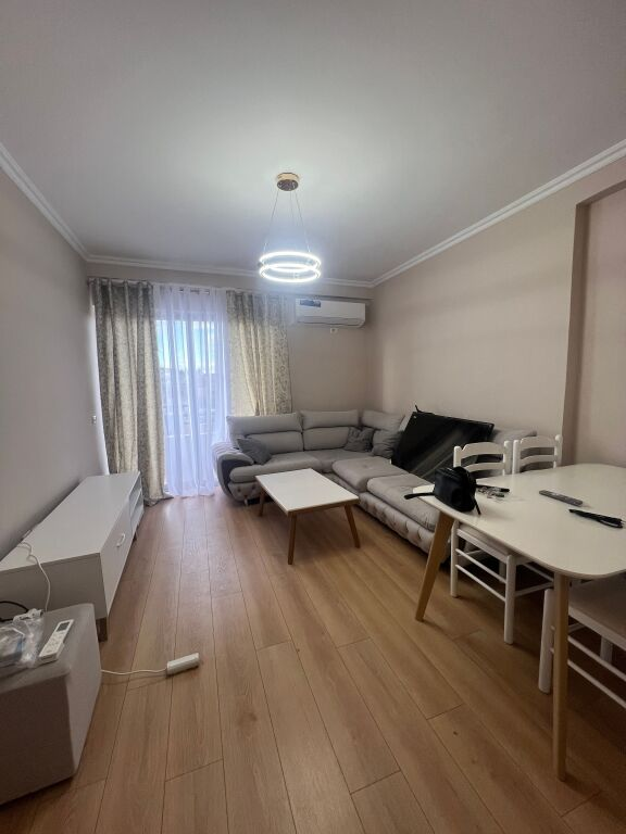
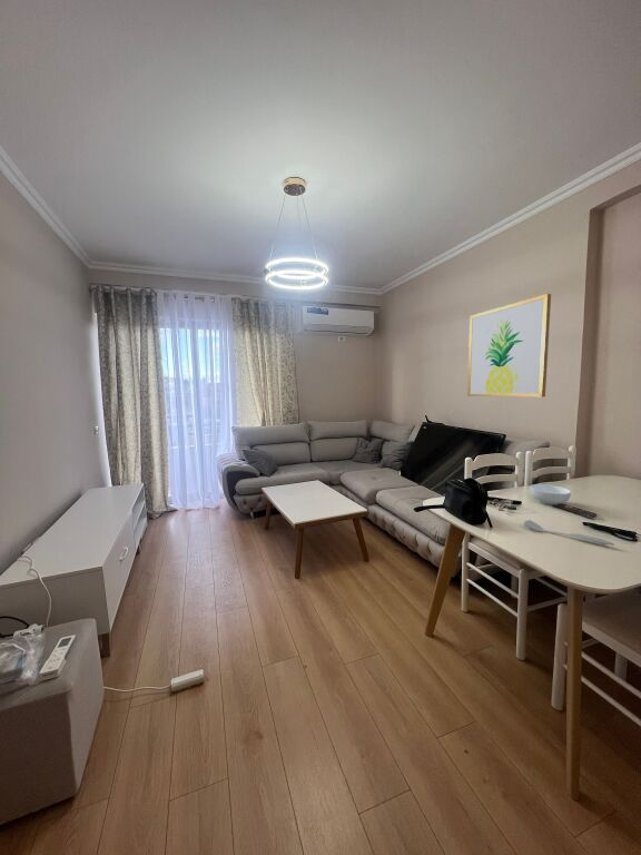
+ spatula [523,519,615,547]
+ cereal bowl [529,483,572,505]
+ wall art [466,293,552,397]
